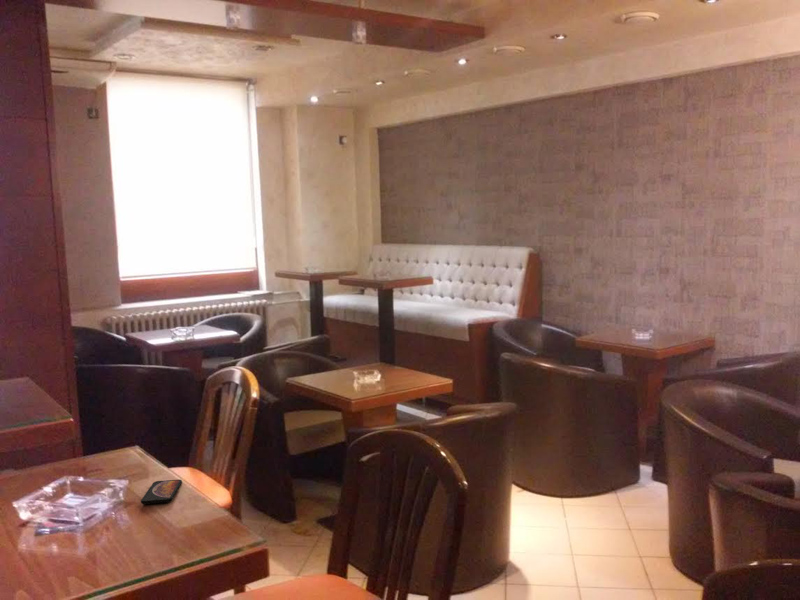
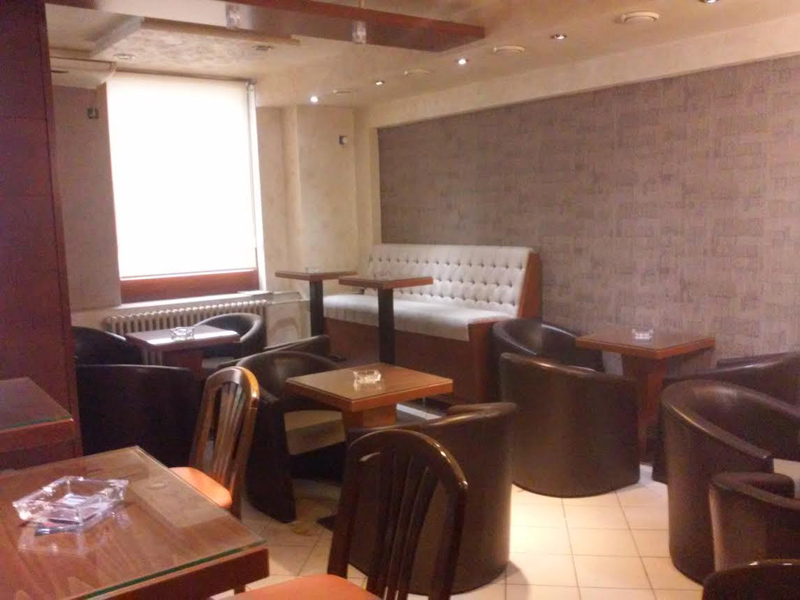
- smartphone [140,479,183,505]
